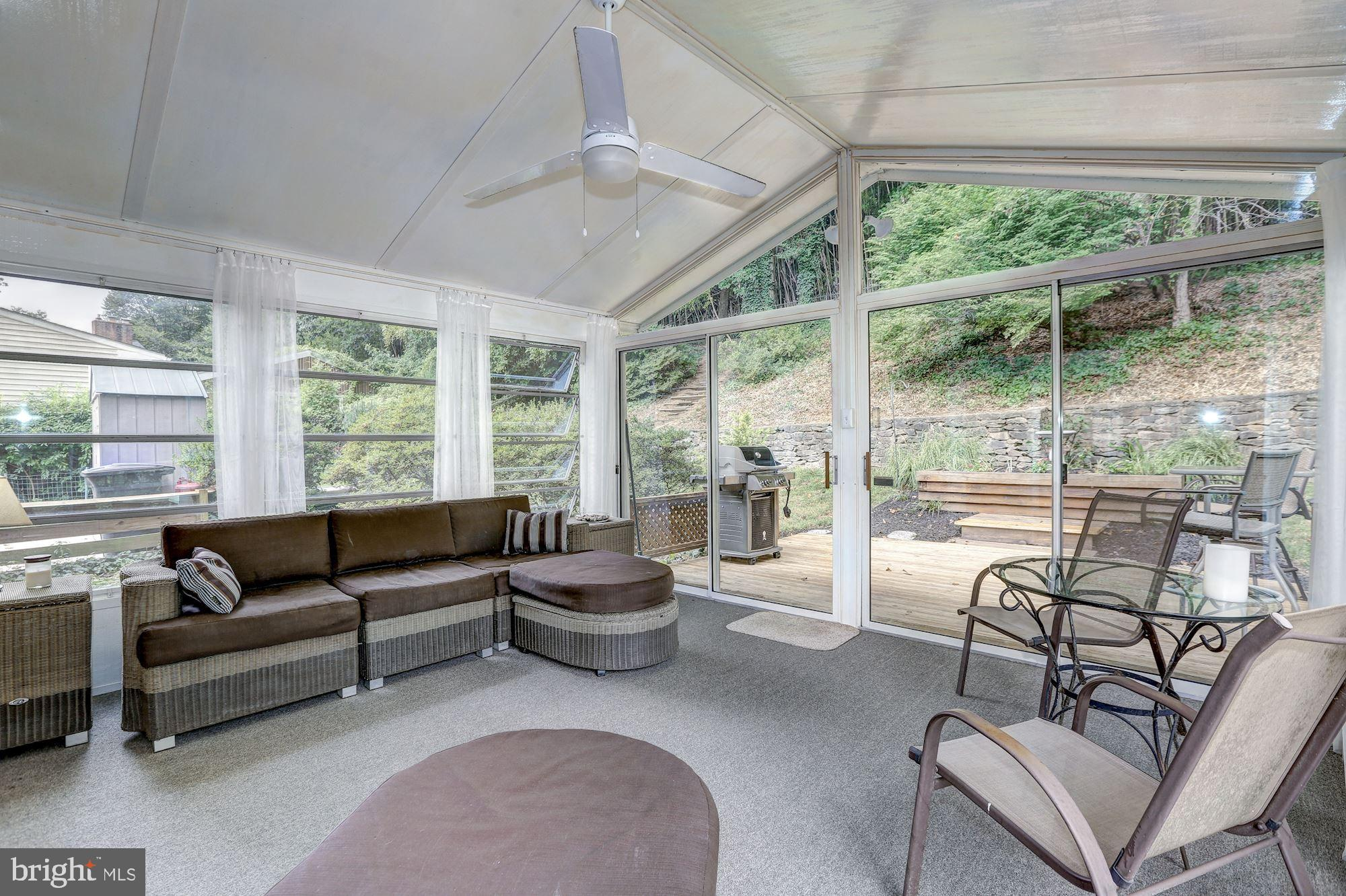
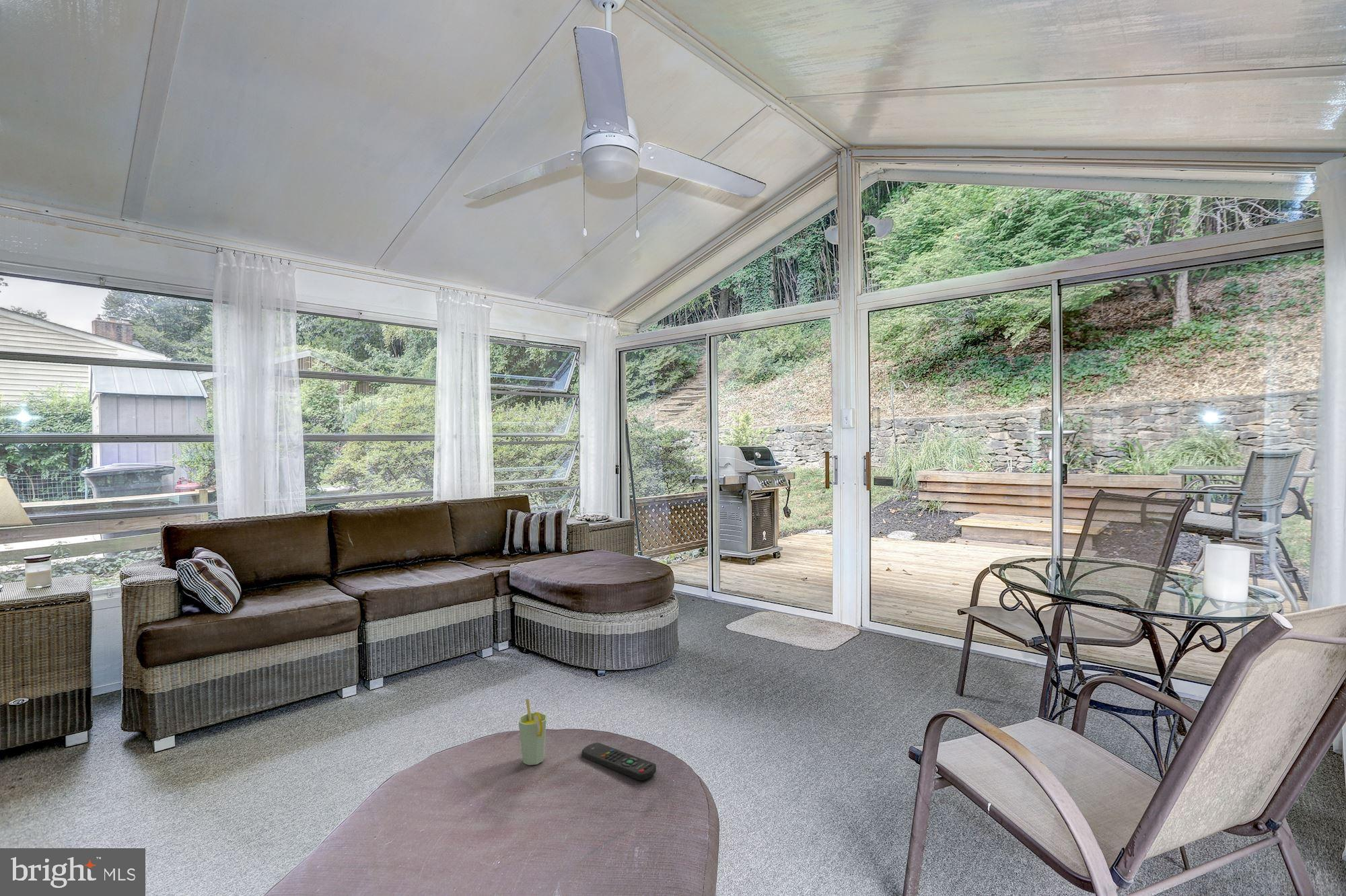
+ cup [518,698,547,766]
+ remote control [581,742,657,781]
